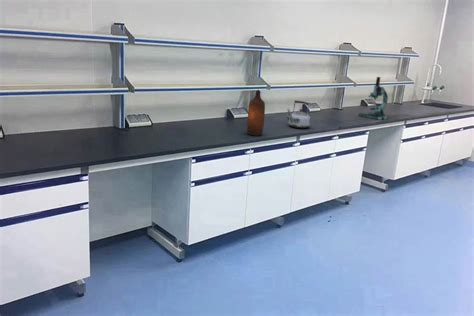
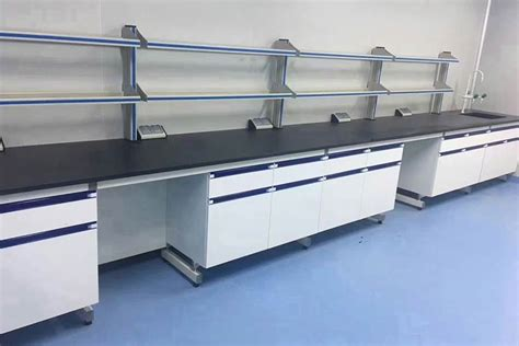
- microscope [357,76,389,121]
- kettle [286,99,312,129]
- bottle [246,90,266,137]
